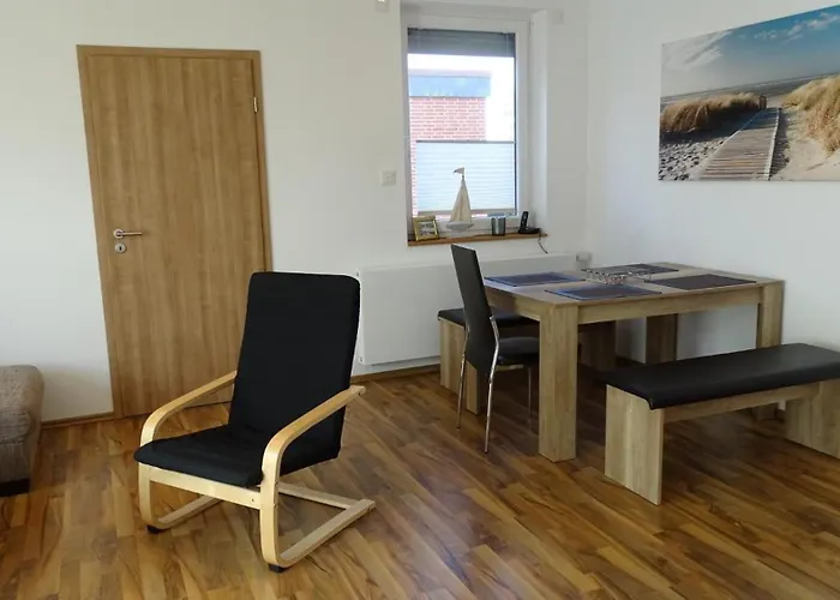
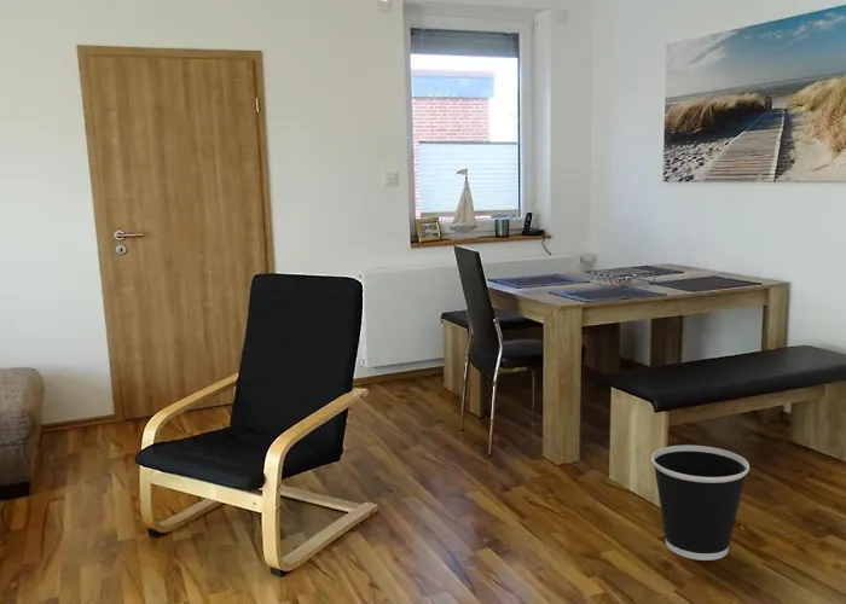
+ wastebasket [650,445,751,562]
